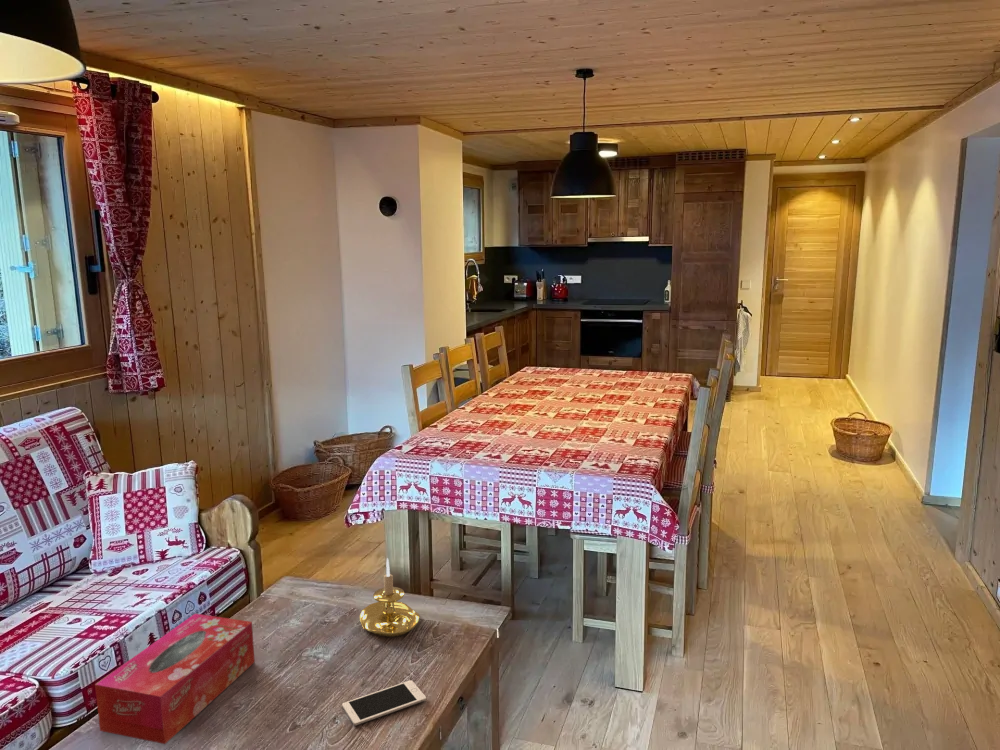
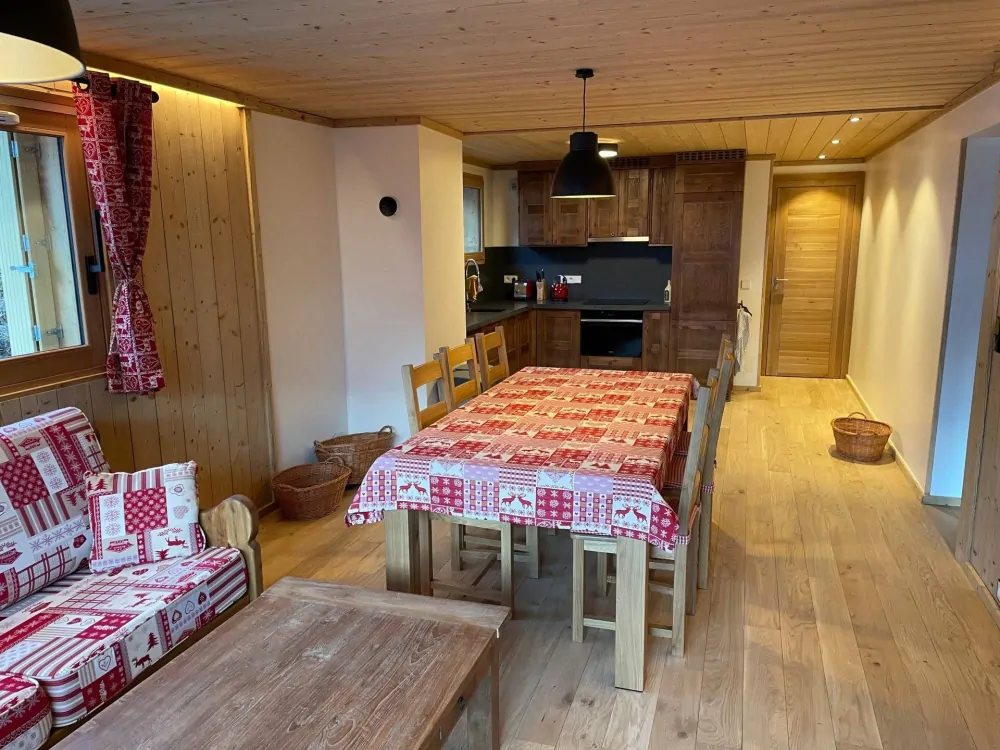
- candle holder [359,557,421,638]
- cell phone [341,679,427,726]
- tissue box [94,613,256,745]
